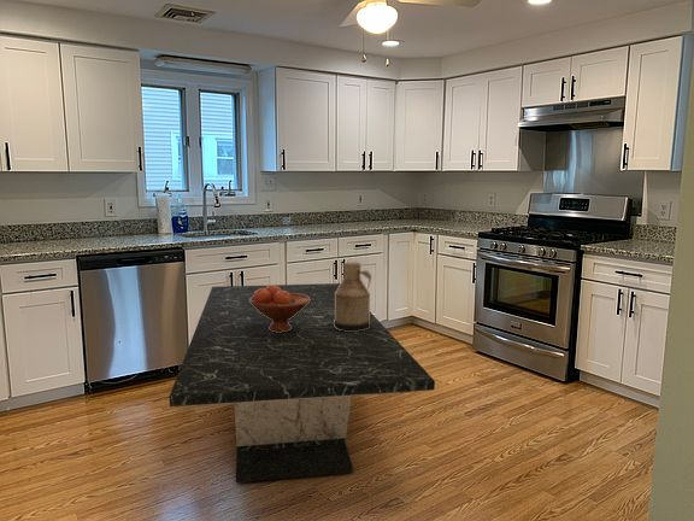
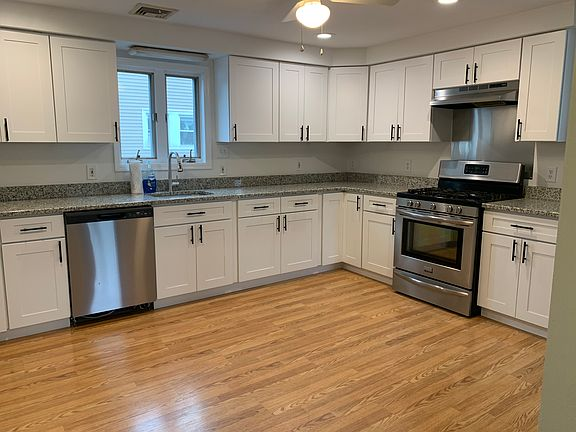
- milk can [334,258,372,332]
- fruit bowl [249,283,311,333]
- dining table [169,282,436,484]
